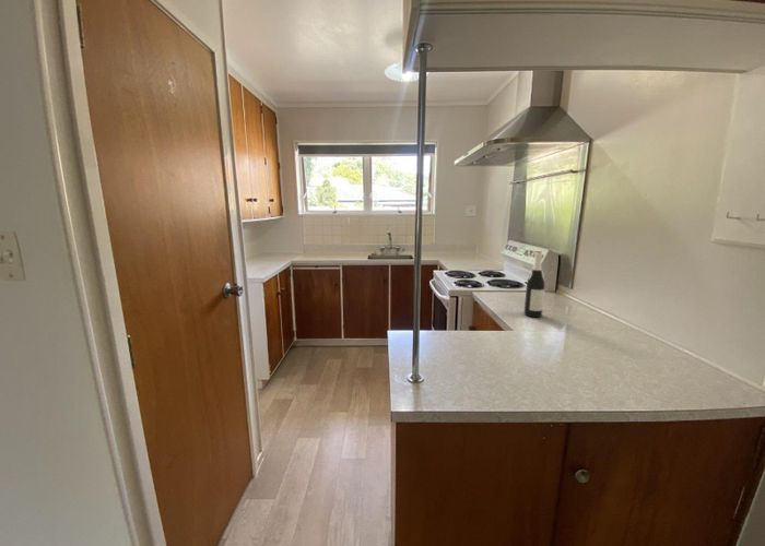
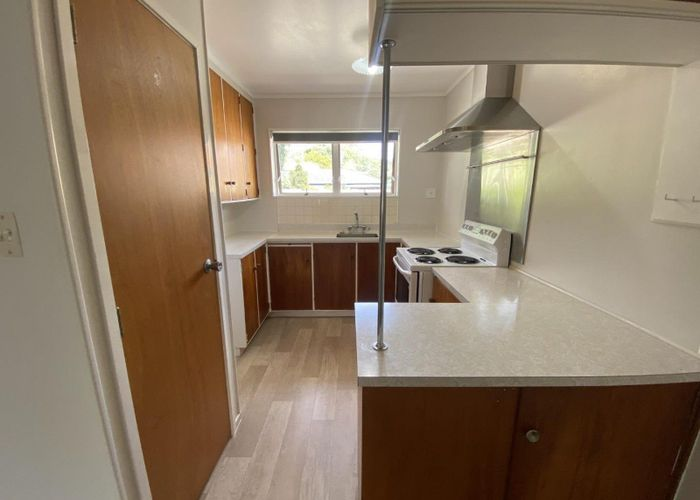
- wine bottle [523,250,546,319]
